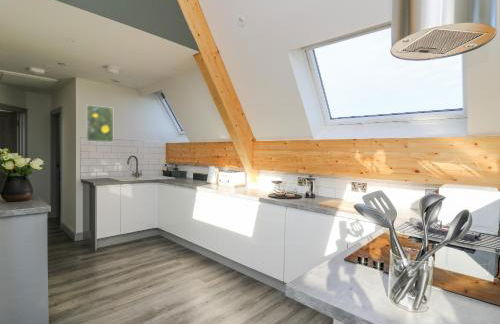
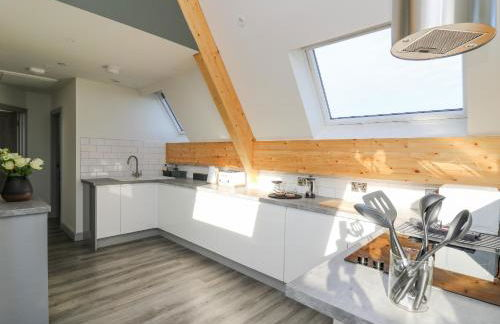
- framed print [85,104,114,143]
